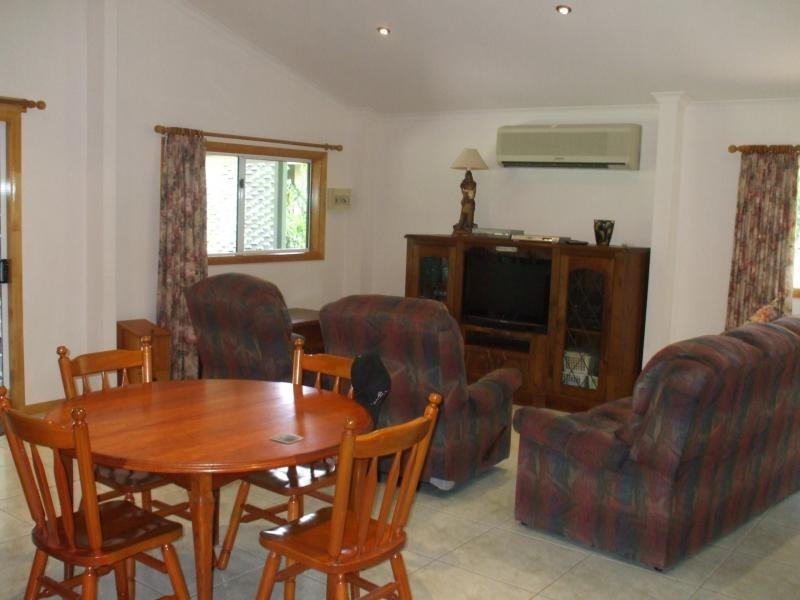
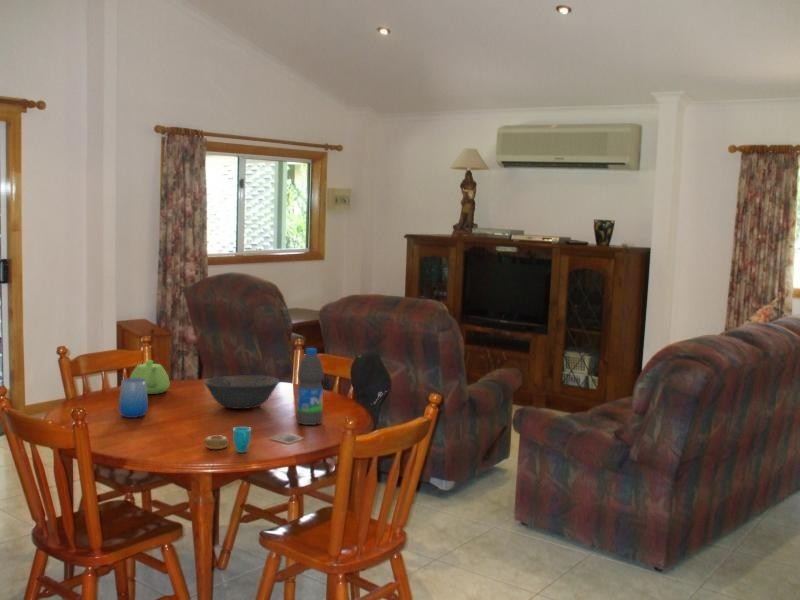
+ water bottle [295,347,325,426]
+ cup [203,426,252,454]
+ bowl [203,375,281,409]
+ teapot [129,359,171,395]
+ cup [118,377,149,419]
